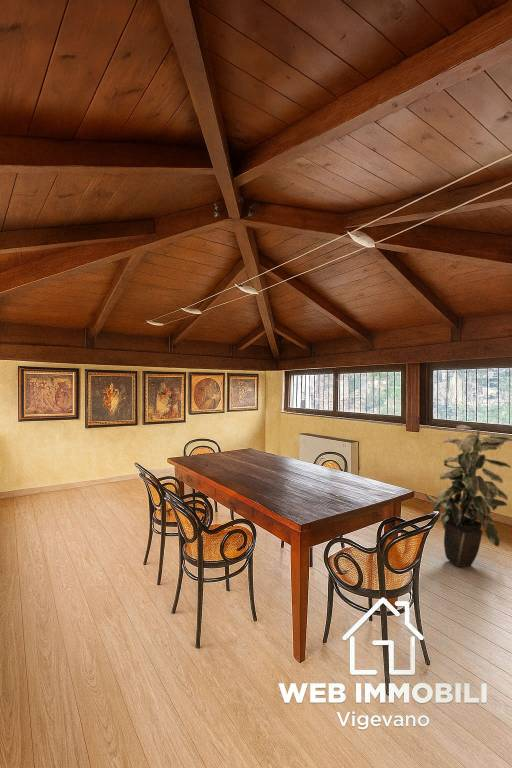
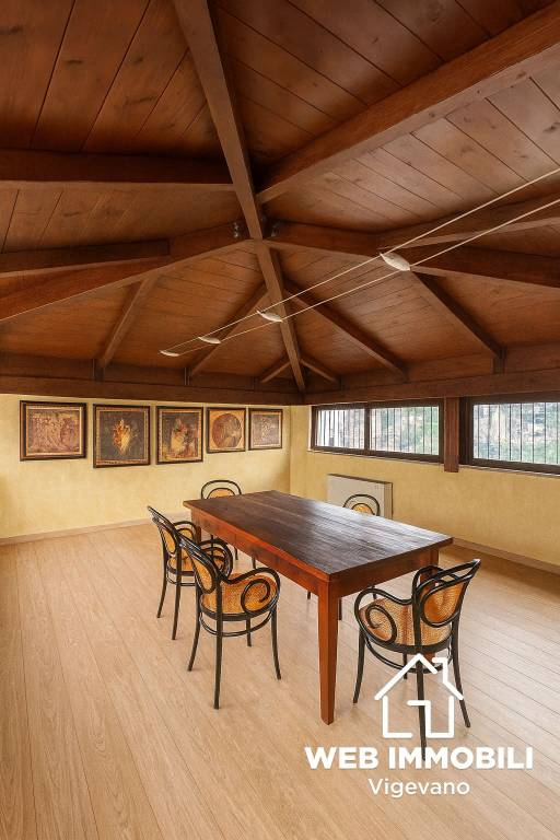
- indoor plant [424,424,512,568]
